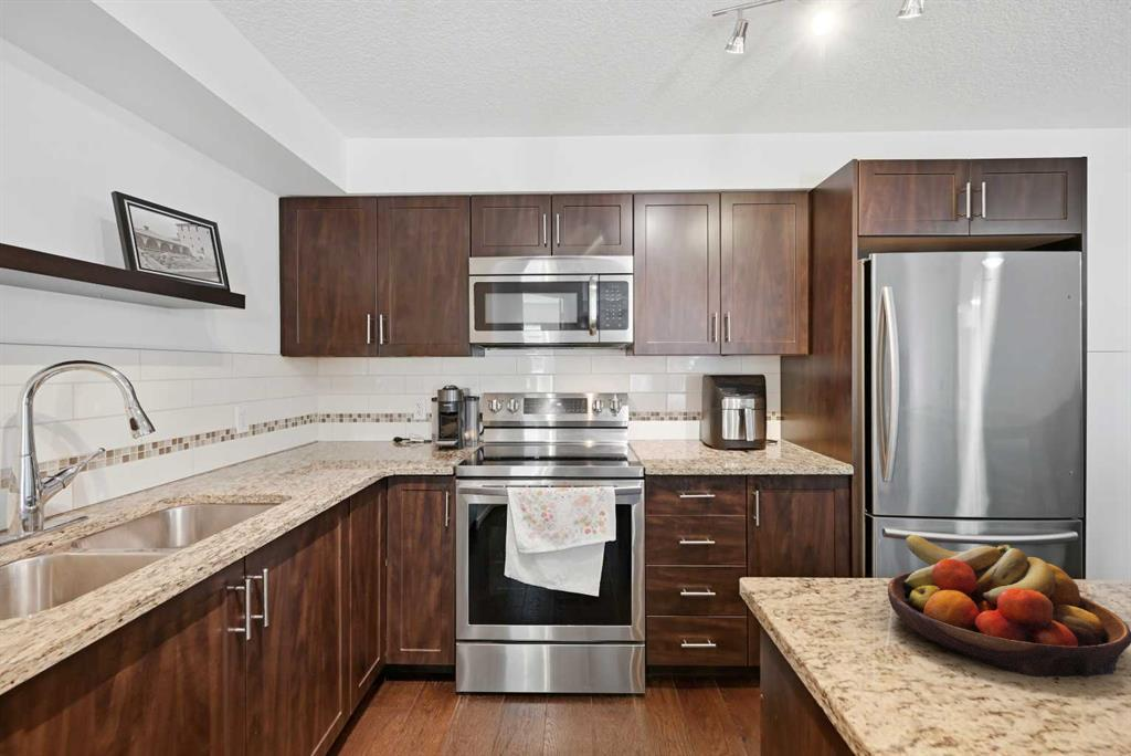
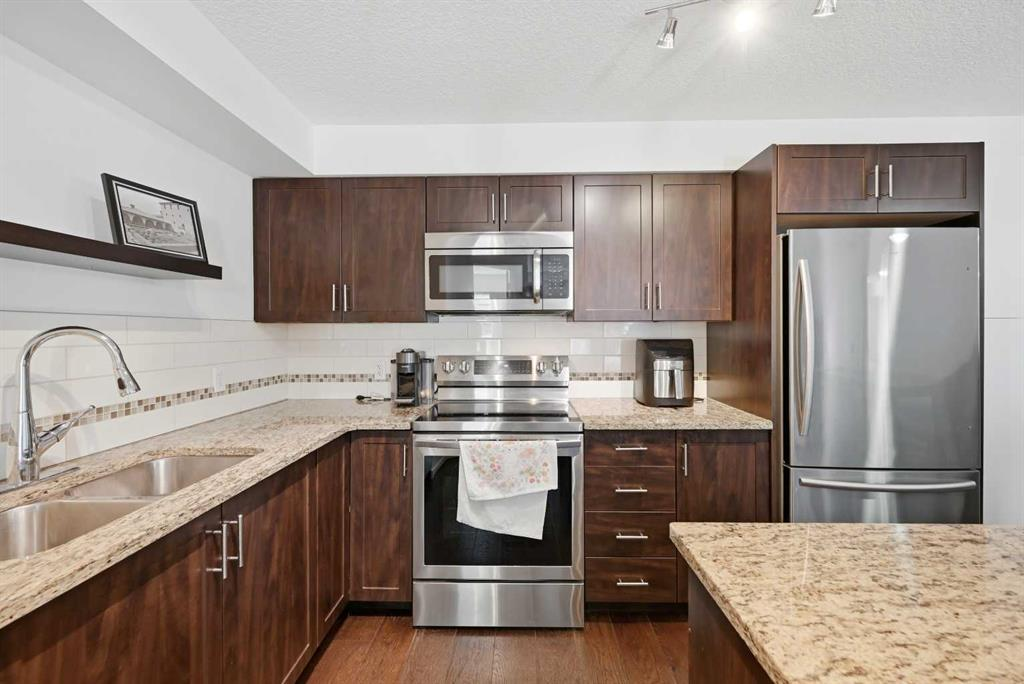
- fruit bowl [887,533,1131,679]
